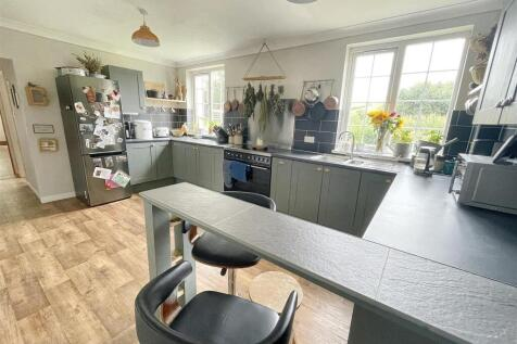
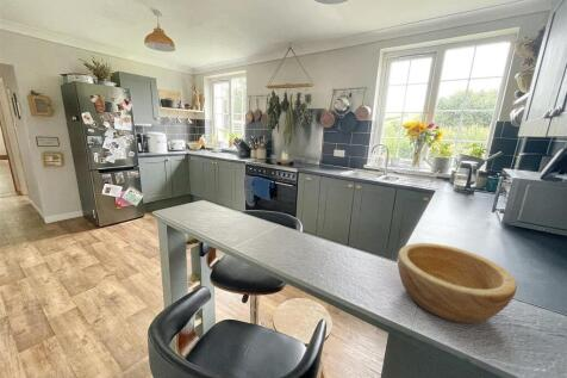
+ bowl [397,242,518,324]
